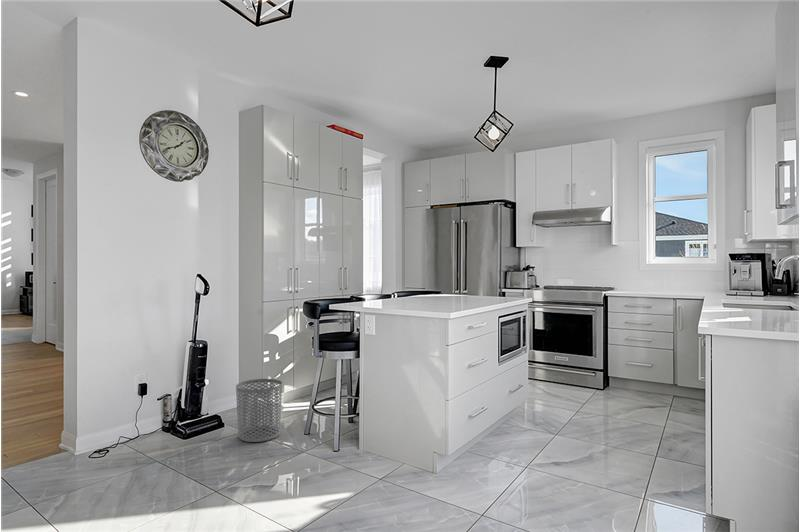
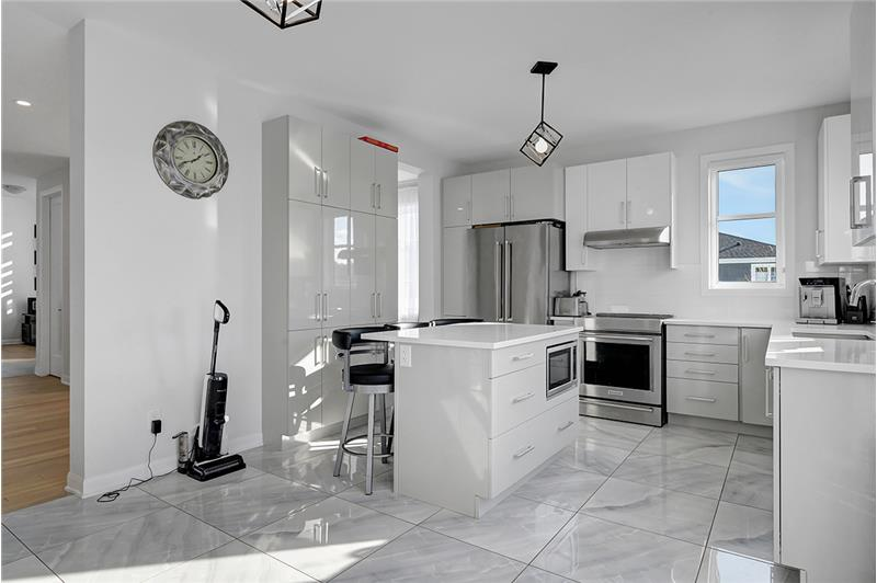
- waste bin [235,378,283,443]
